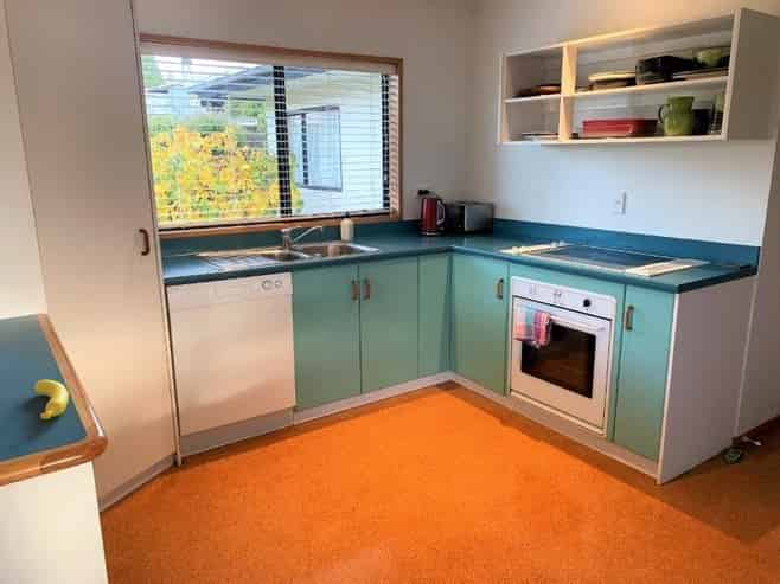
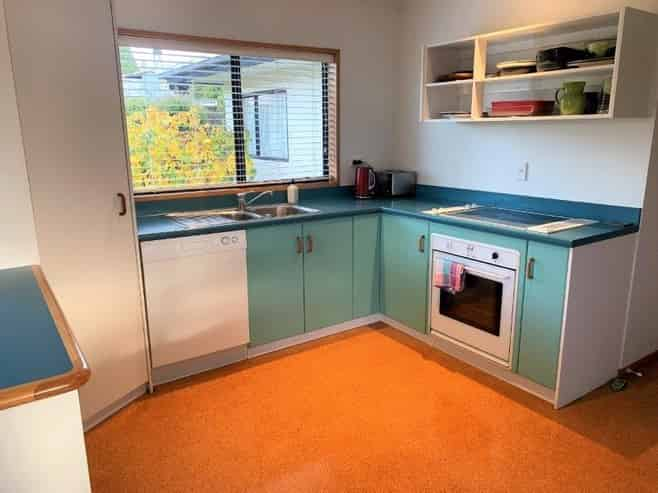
- banana [33,379,70,421]
